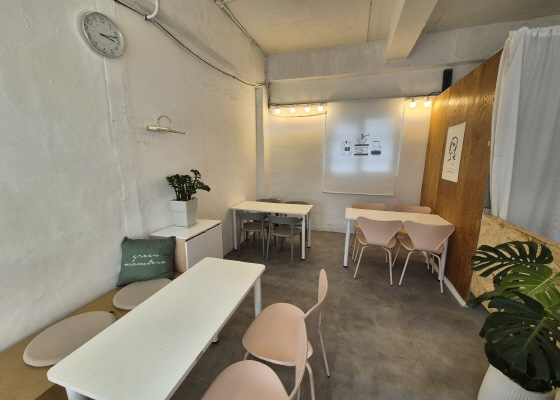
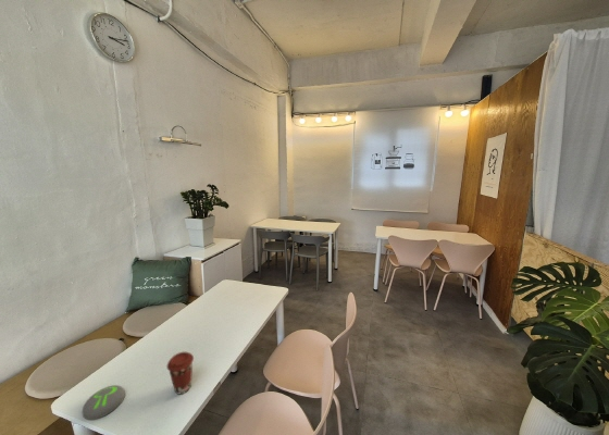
+ coaster [82,384,126,421]
+ coffee cup [165,350,195,395]
